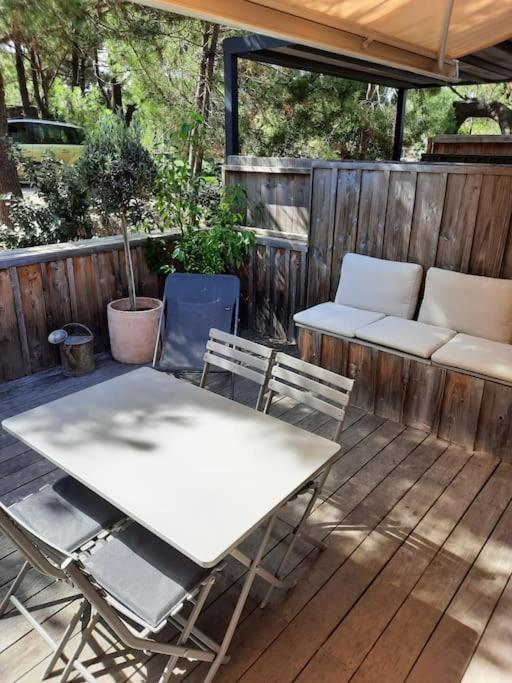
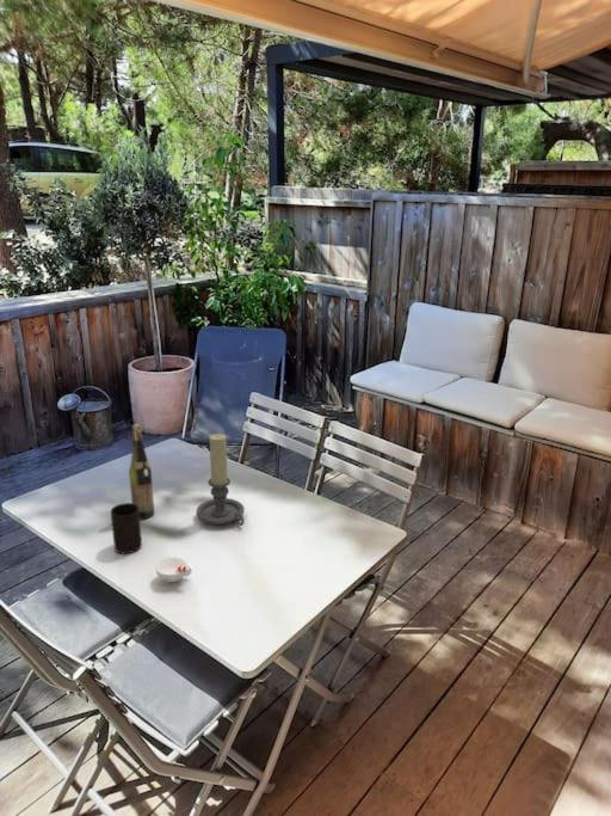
+ cup [155,557,193,583]
+ cup [110,502,143,554]
+ wine bottle [128,423,155,520]
+ candle holder [195,432,246,527]
